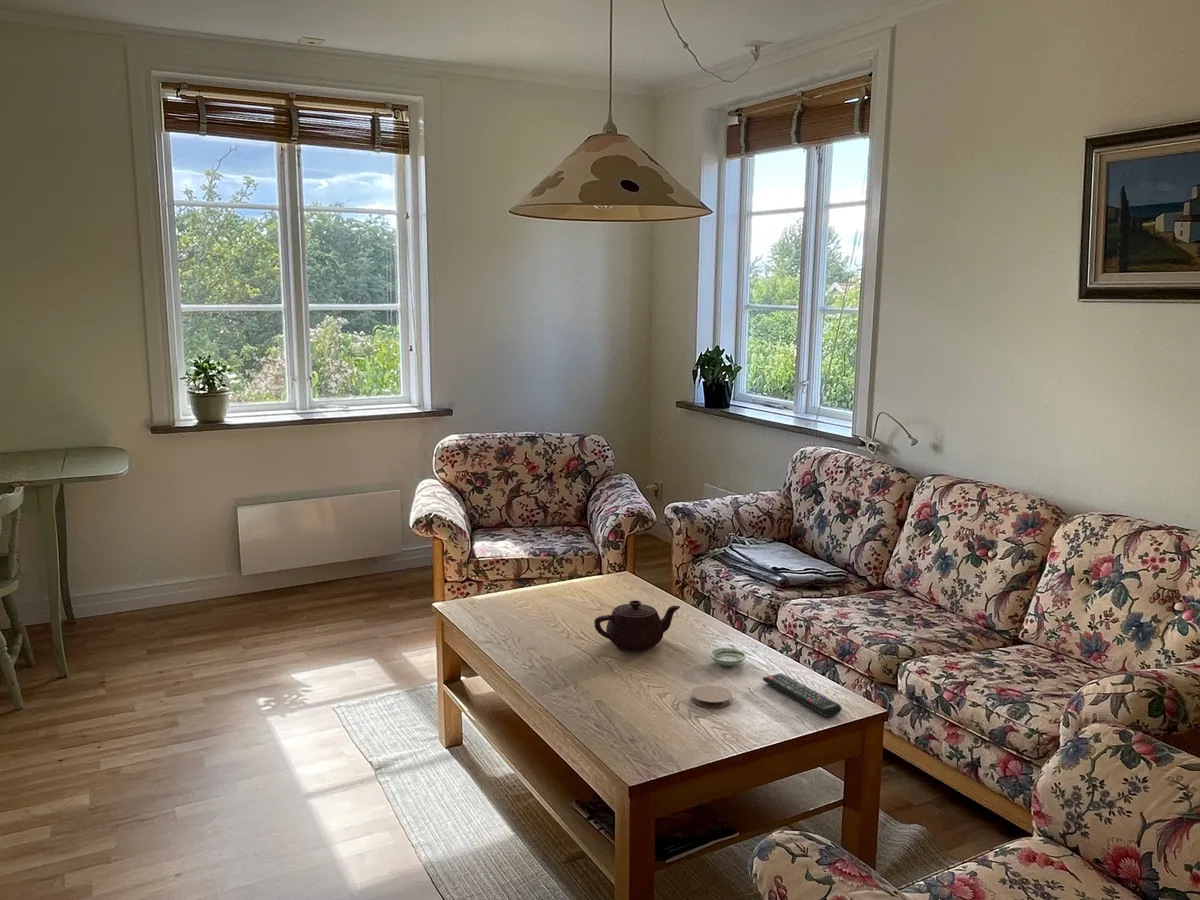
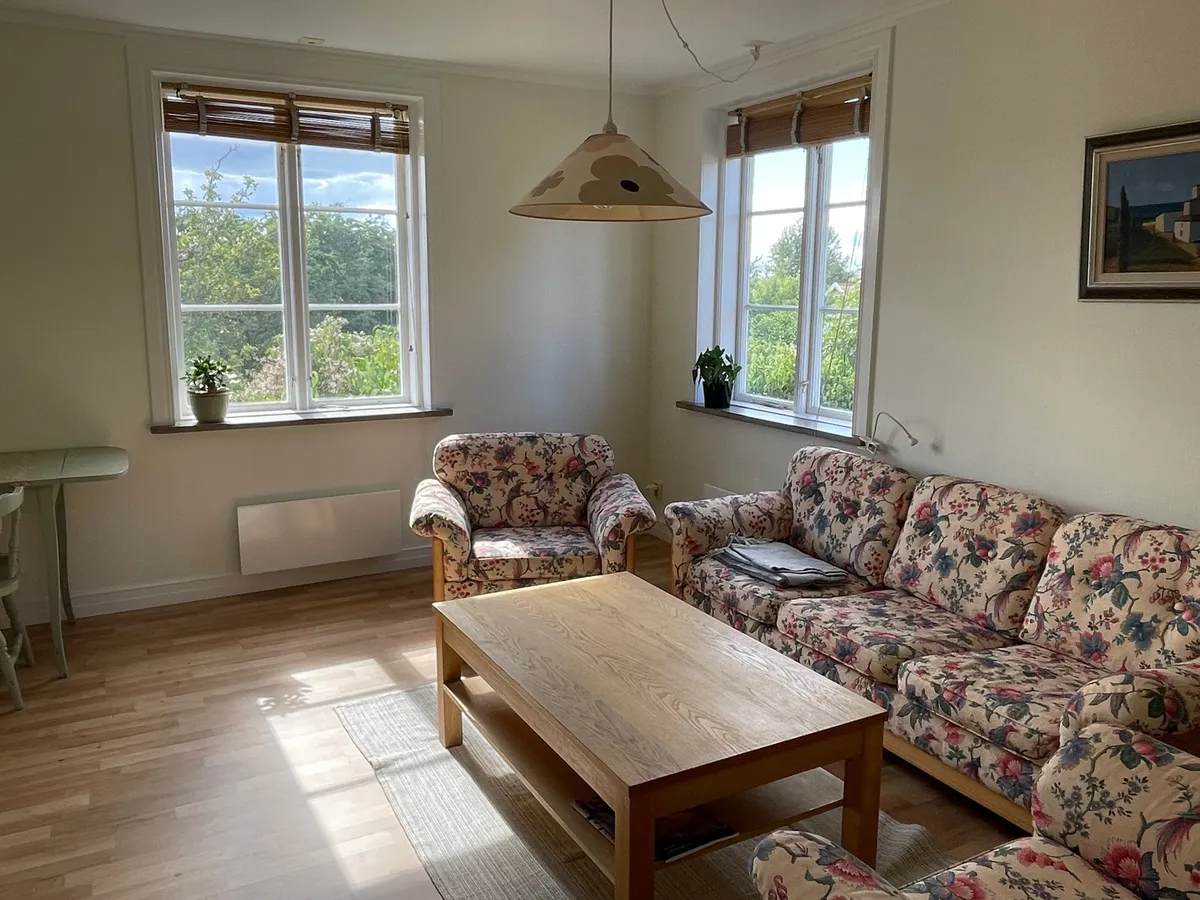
- saucer [709,647,747,667]
- remote control [762,672,843,718]
- teapot [593,599,681,651]
- coaster [690,684,733,709]
